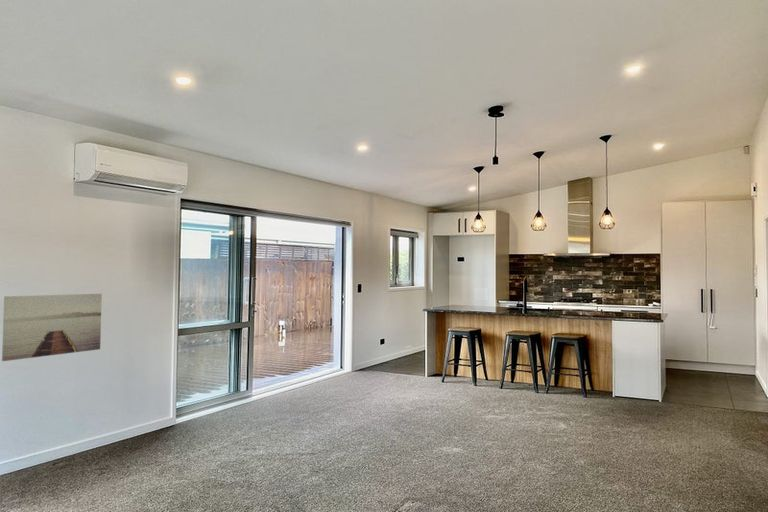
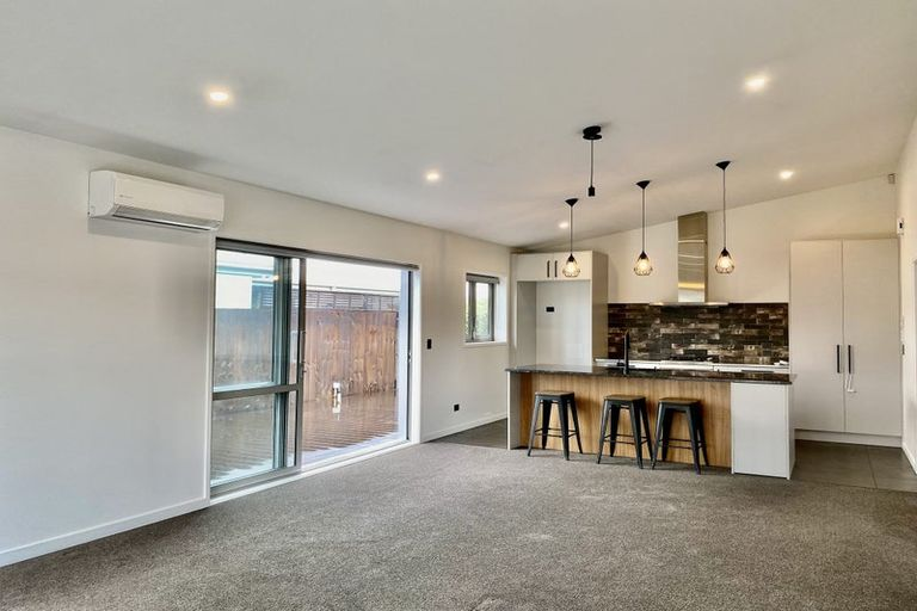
- wall art [1,293,103,362]
